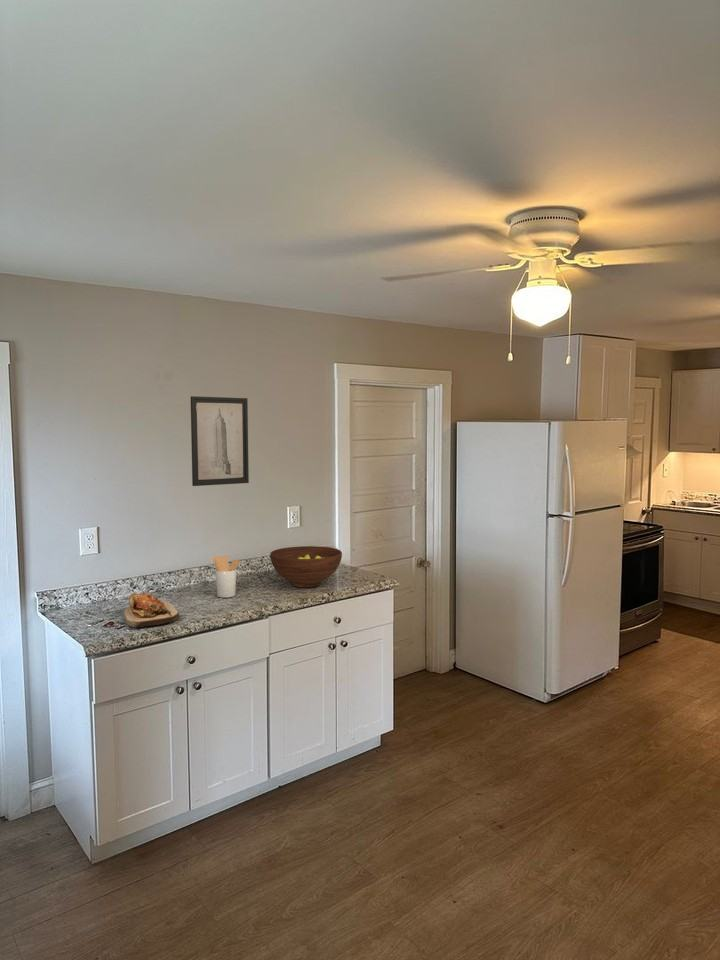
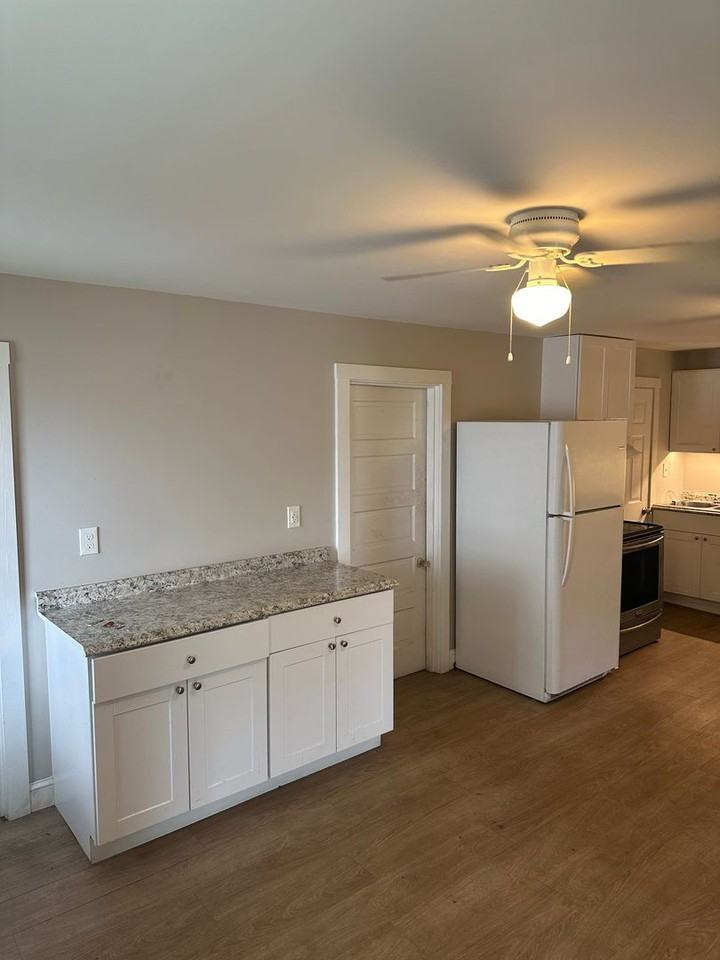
- utensil holder [211,554,240,598]
- cutting board [123,591,180,628]
- wall art [190,395,250,487]
- fruit bowl [269,545,343,588]
